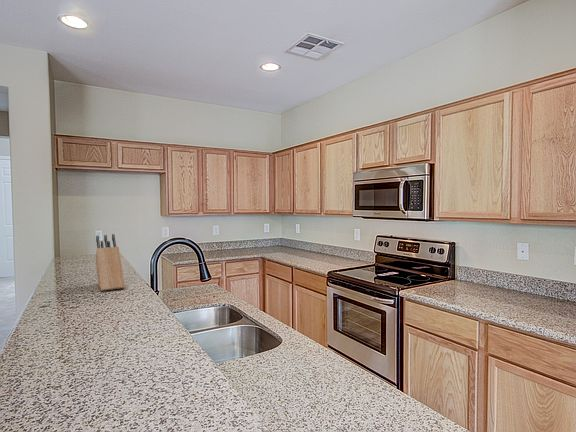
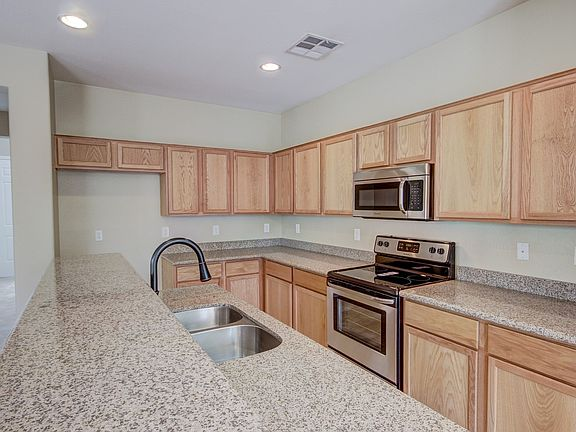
- knife block [95,233,126,292]
